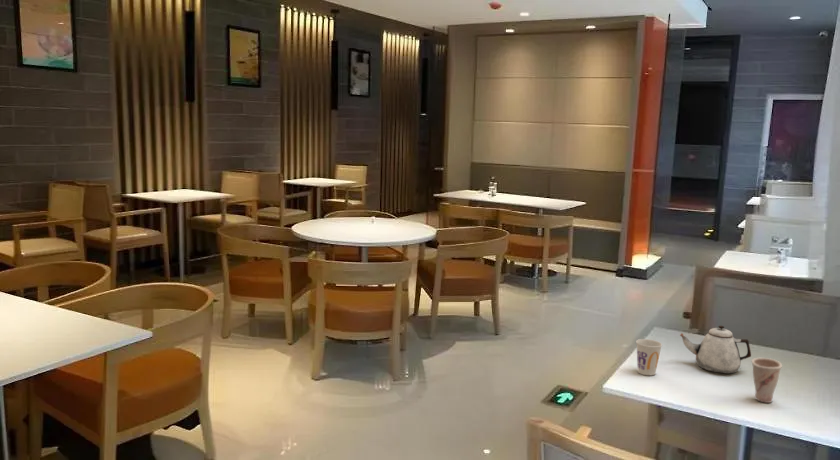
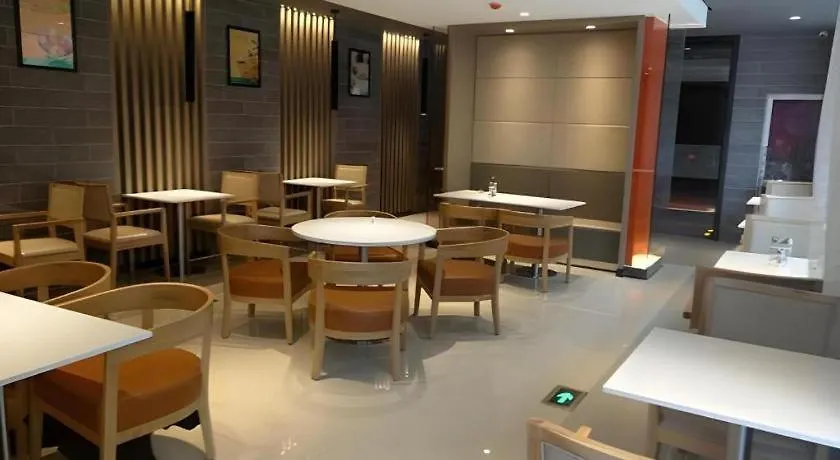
- cup [635,338,663,376]
- cup [751,357,783,404]
- teapot [679,325,752,375]
